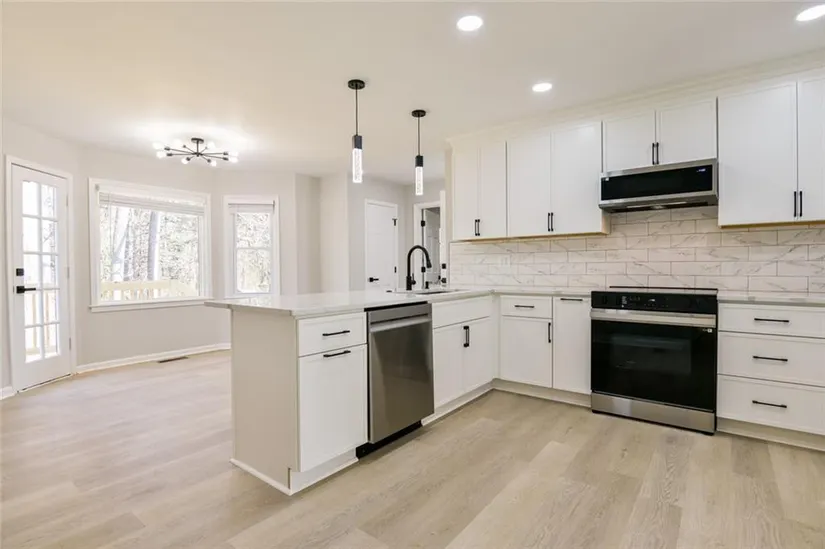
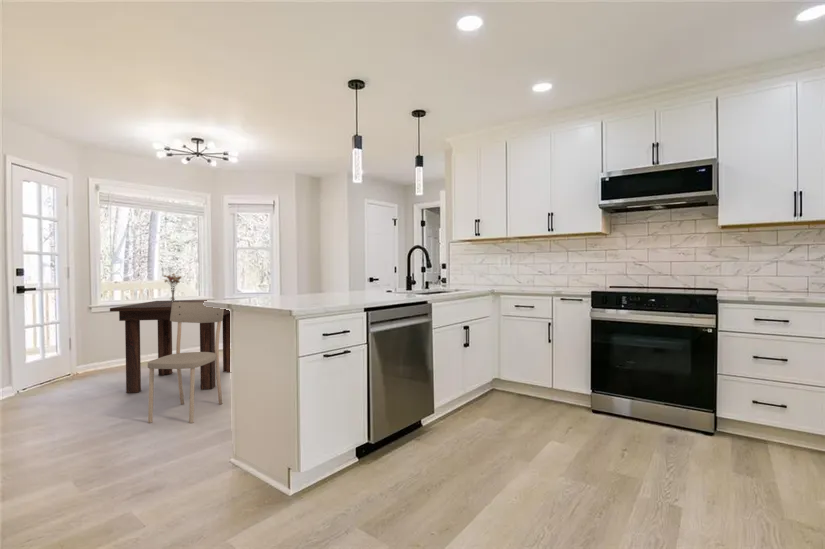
+ dining table [109,299,231,394]
+ dining chair [147,302,224,424]
+ bouquet [162,273,182,302]
